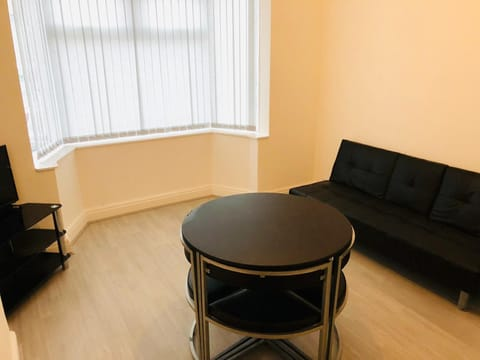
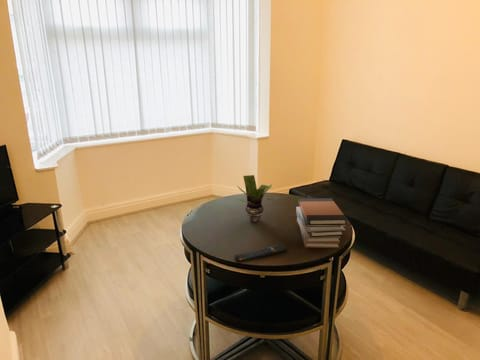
+ book stack [295,197,348,249]
+ remote control [233,243,288,263]
+ potted plant [233,174,280,223]
